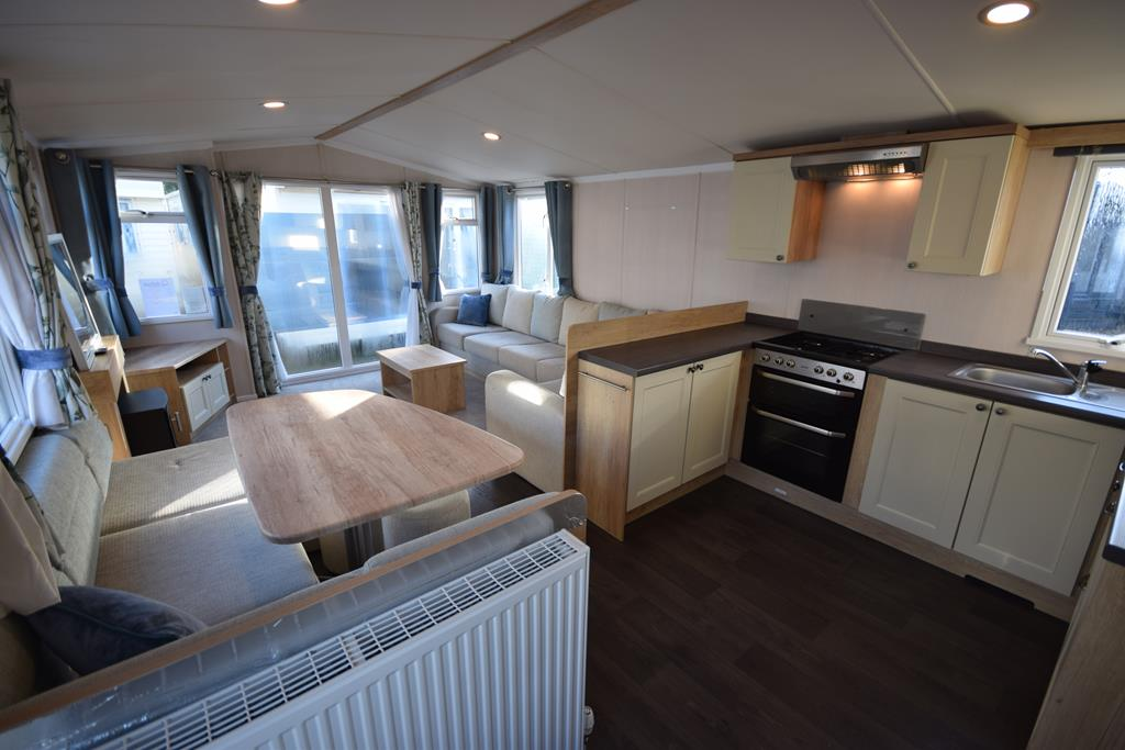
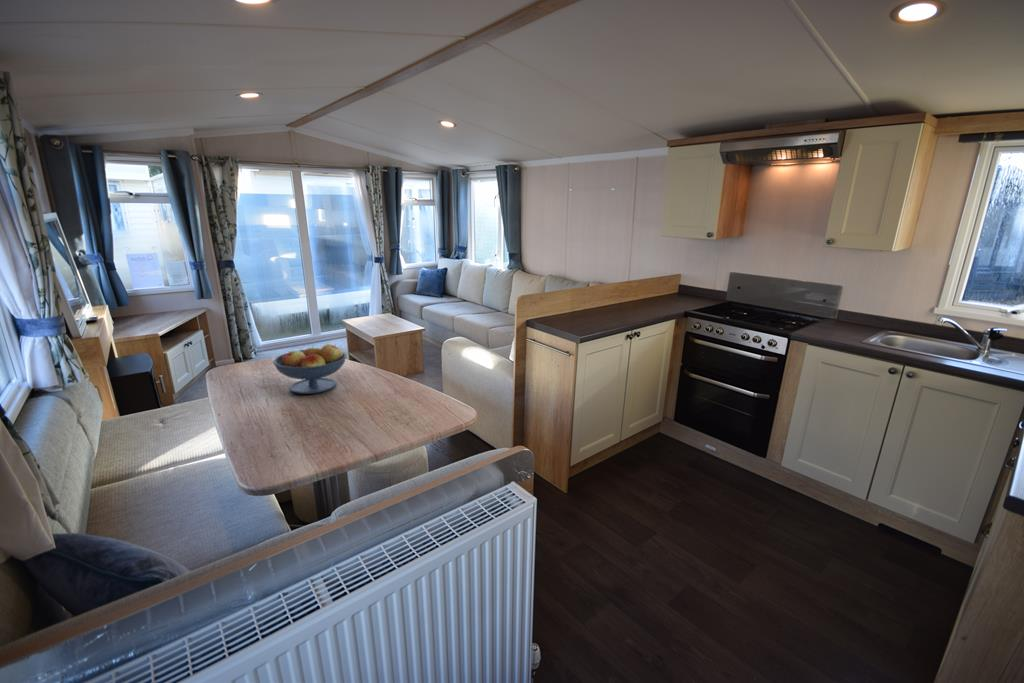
+ fruit bowl [272,343,347,395]
